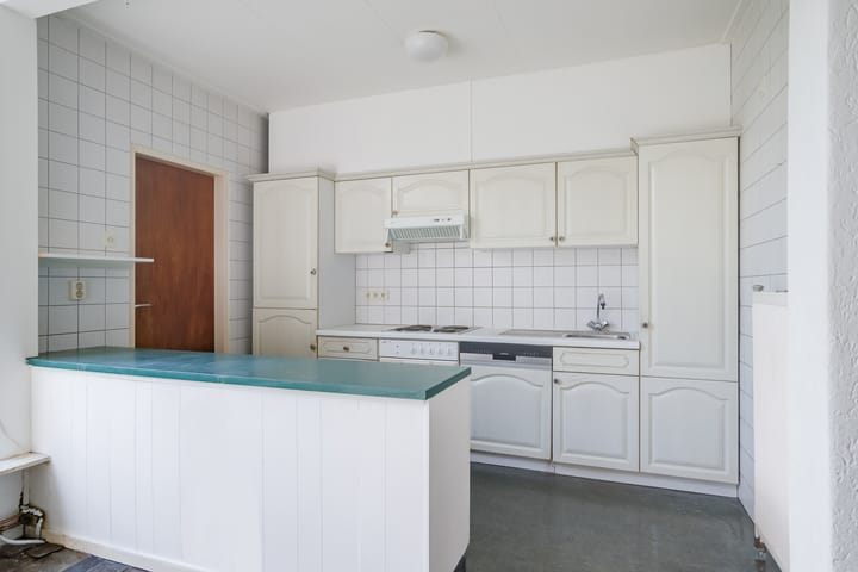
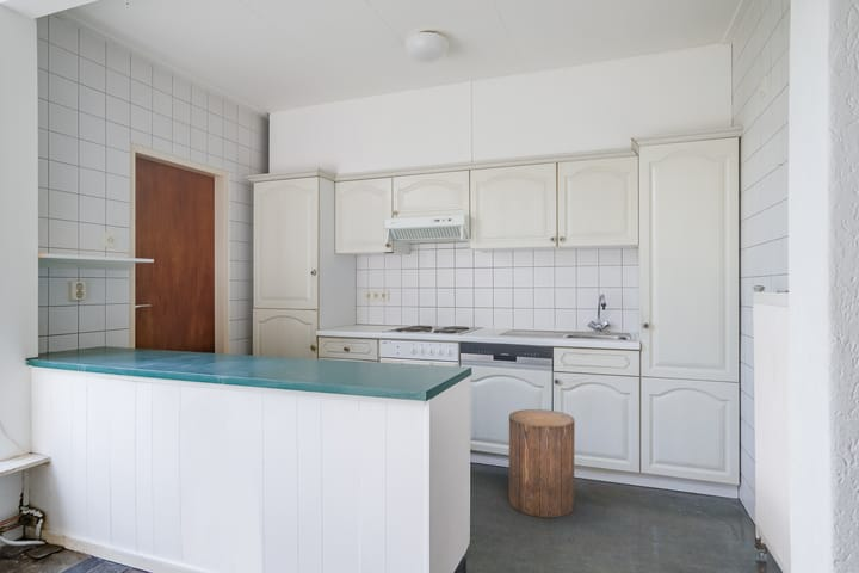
+ stool [508,408,576,518]
